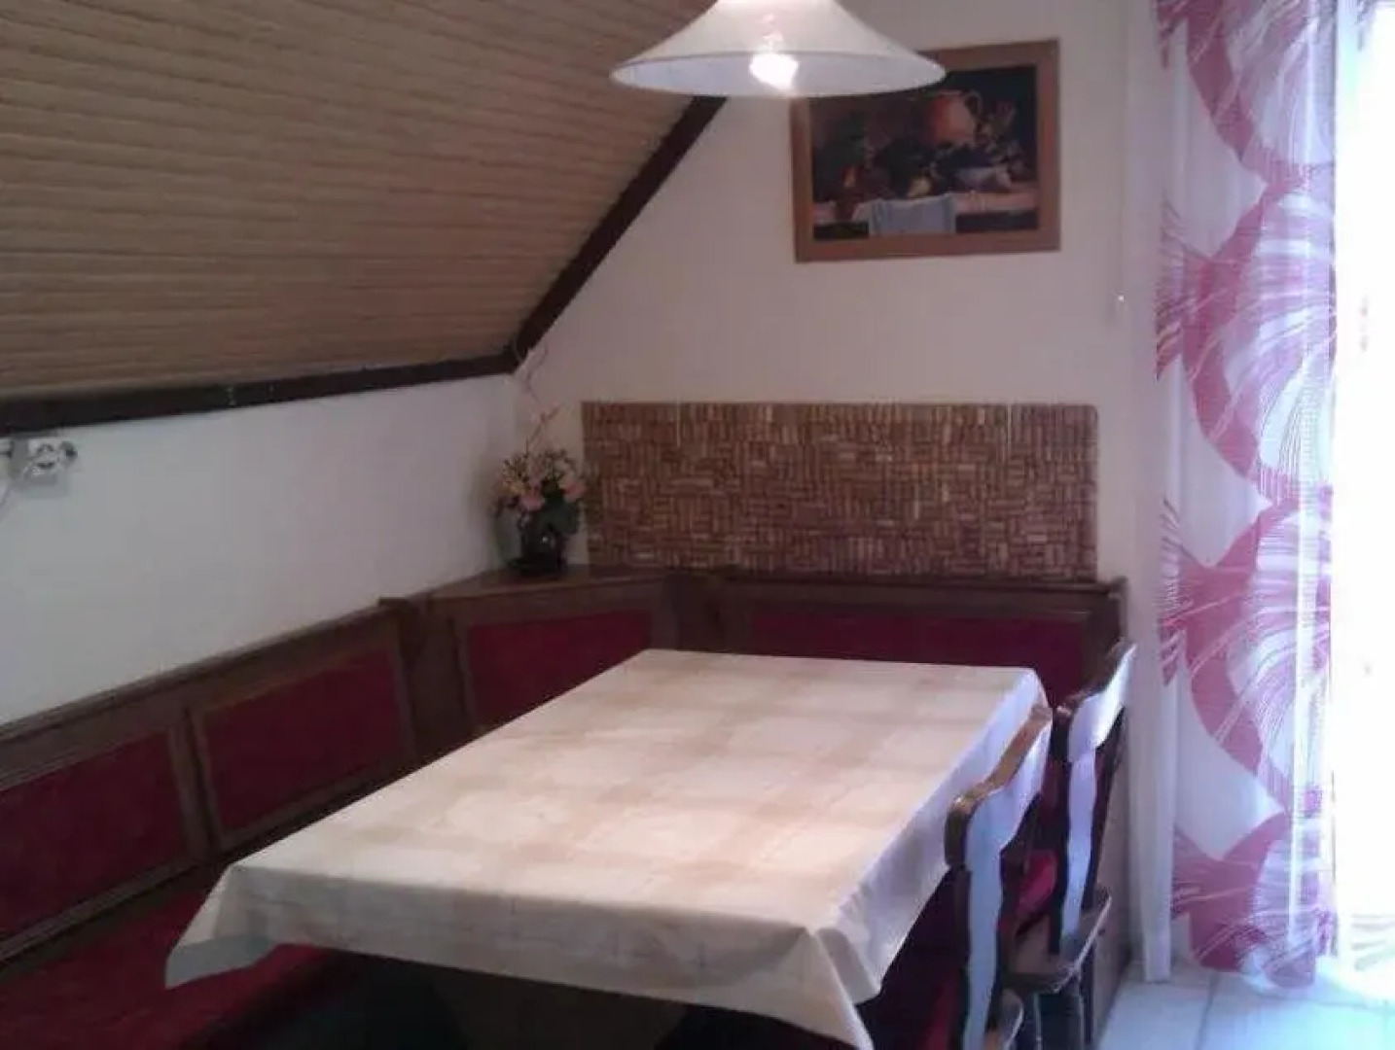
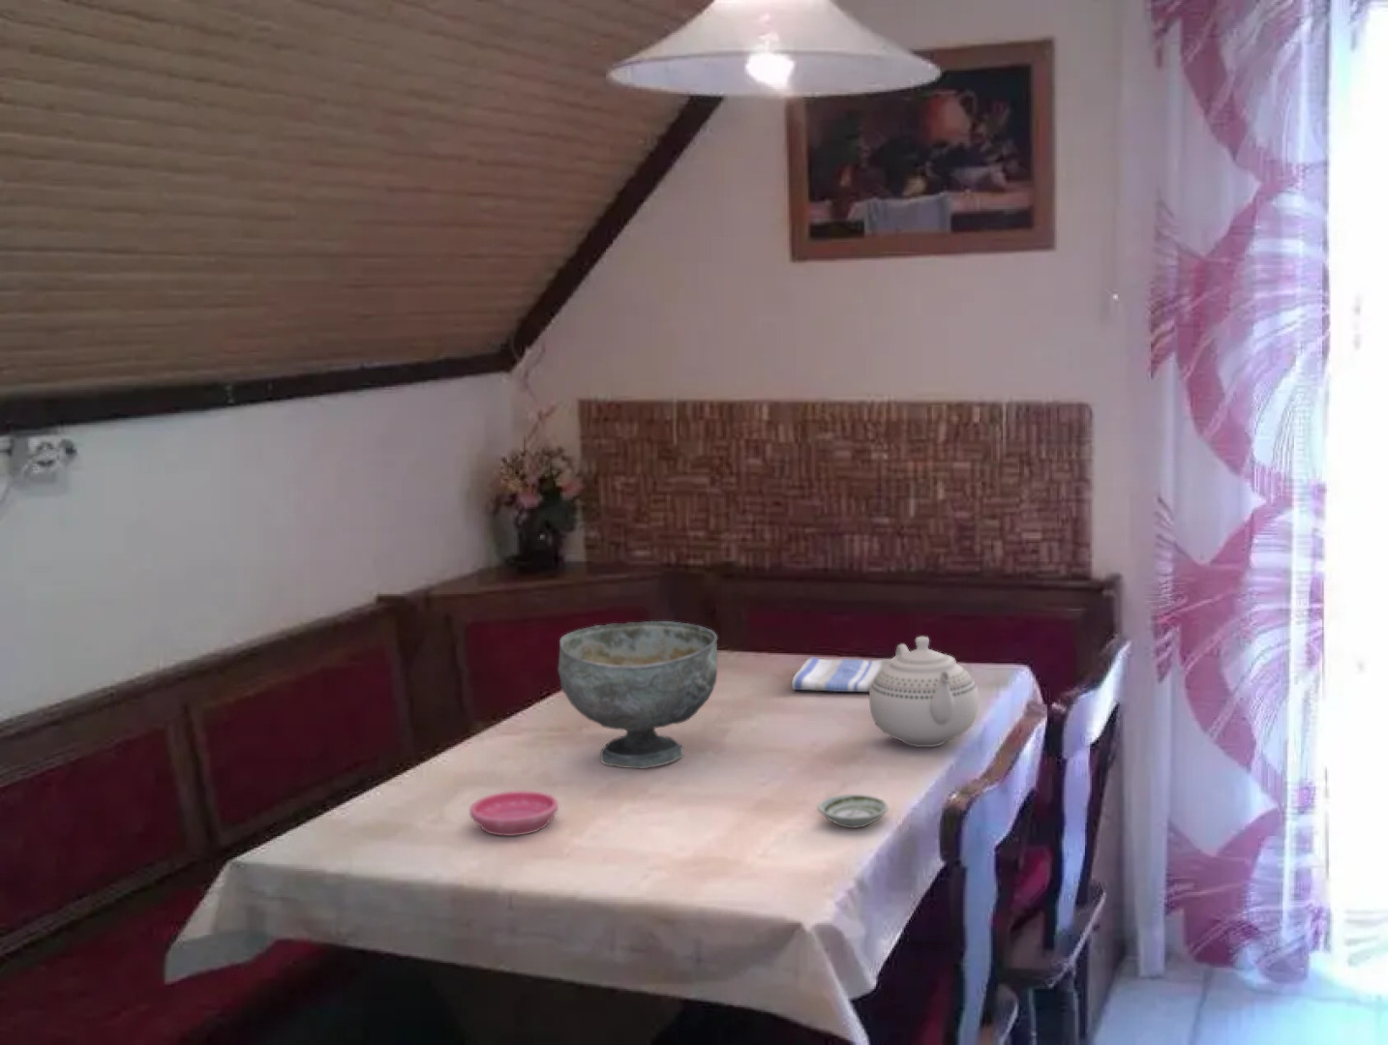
+ dish towel [791,656,892,693]
+ decorative bowl [557,620,718,769]
+ saucer [469,789,559,836]
+ saucer [817,794,889,829]
+ teapot [869,636,980,748]
